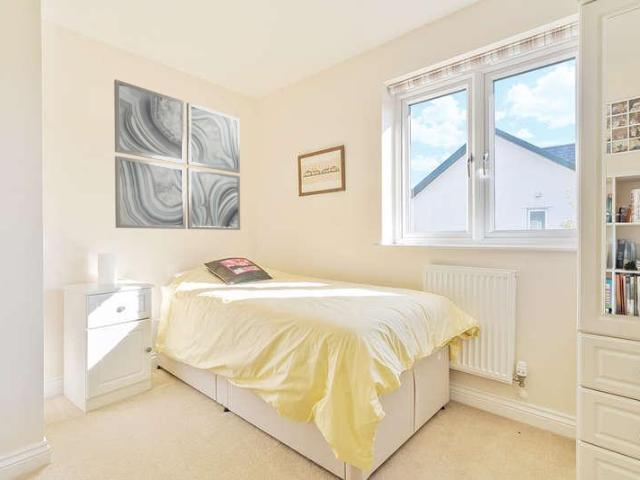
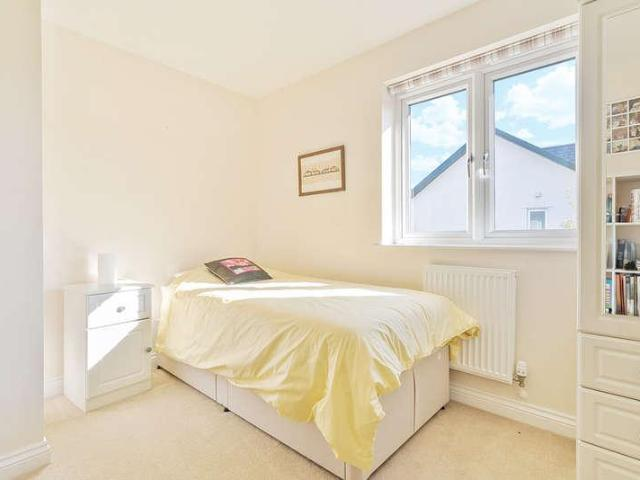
- wall art [113,78,241,231]
